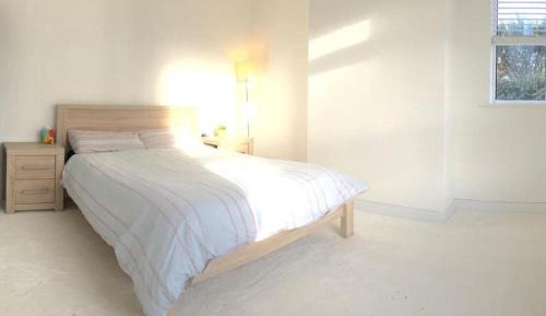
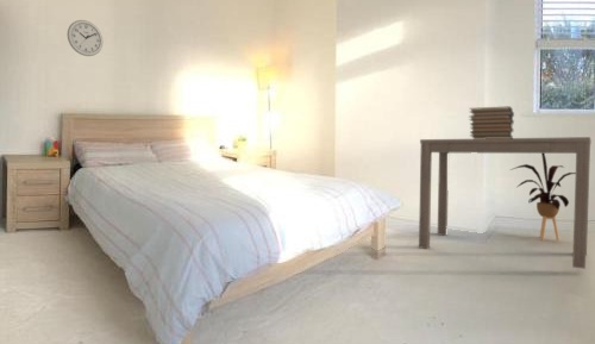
+ book stack [468,105,515,139]
+ house plant [509,154,576,242]
+ wall clock [67,19,104,57]
+ desk [418,136,593,270]
